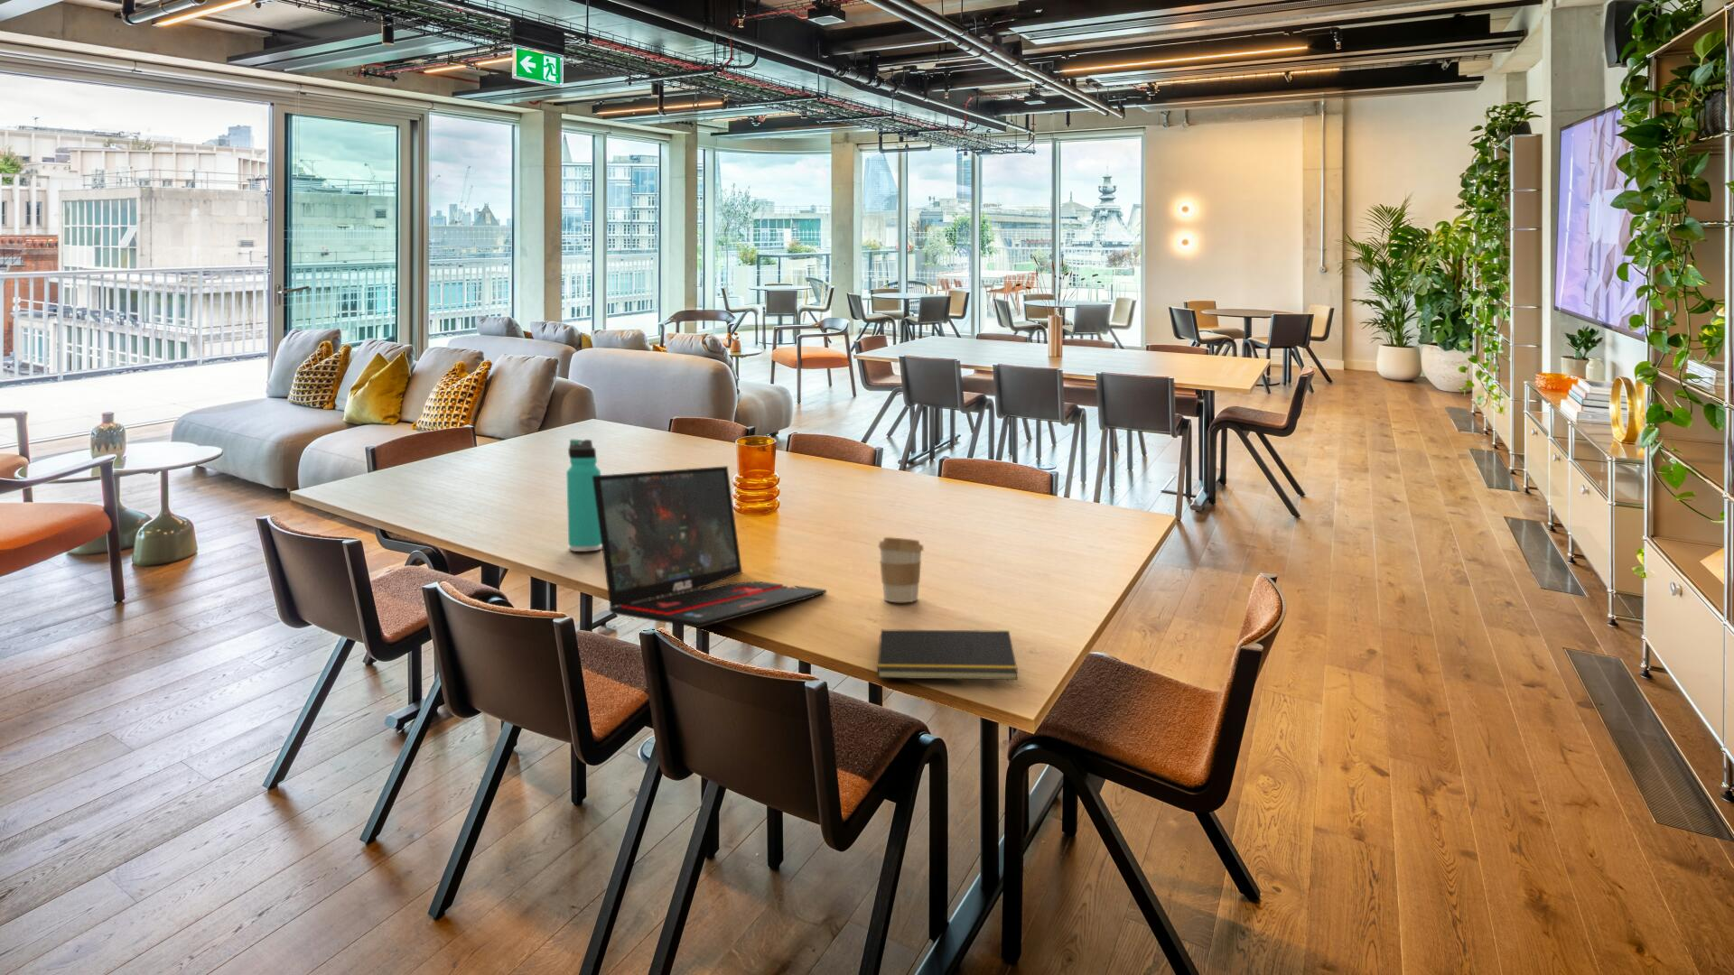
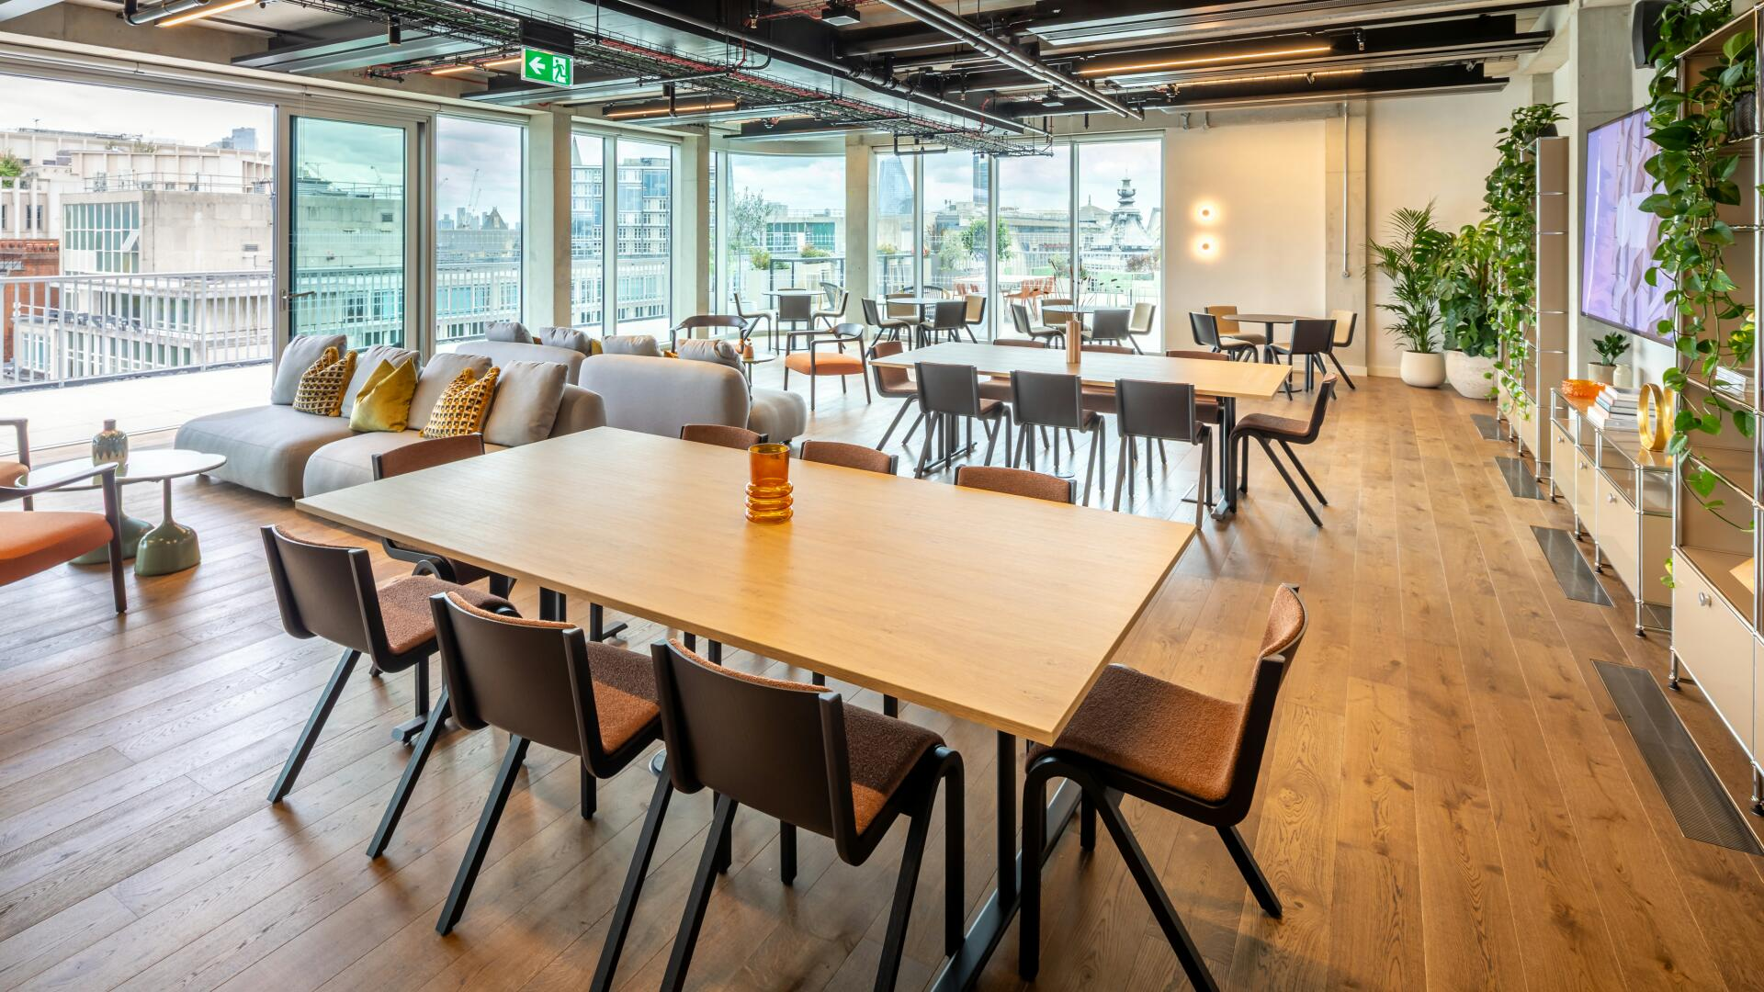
- notepad [877,629,1018,681]
- laptop [592,465,828,629]
- thermos bottle [566,439,603,552]
- coffee cup [877,536,925,604]
